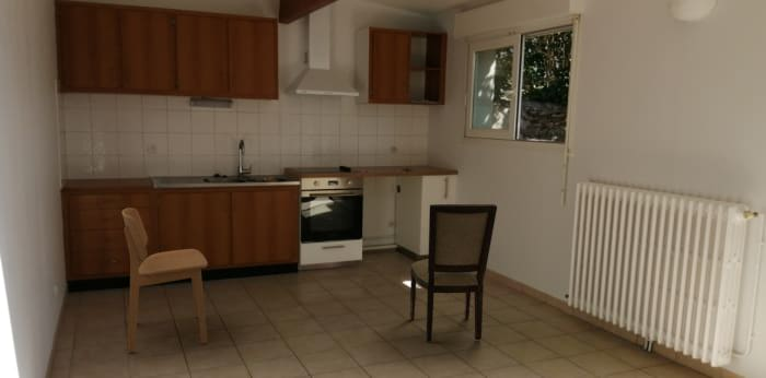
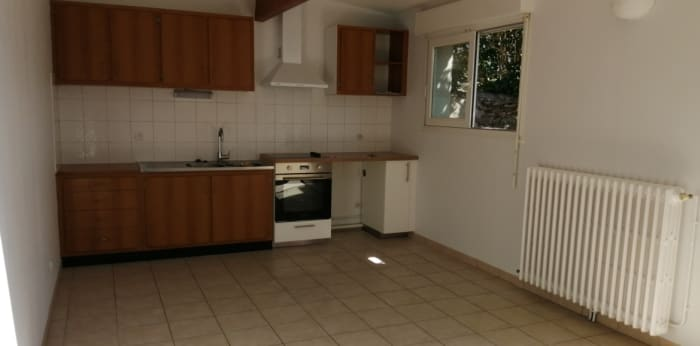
- dining chair [409,203,498,343]
- dining chair [121,206,209,353]
